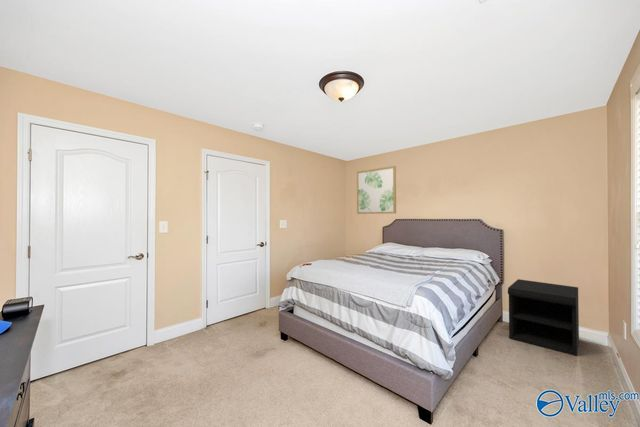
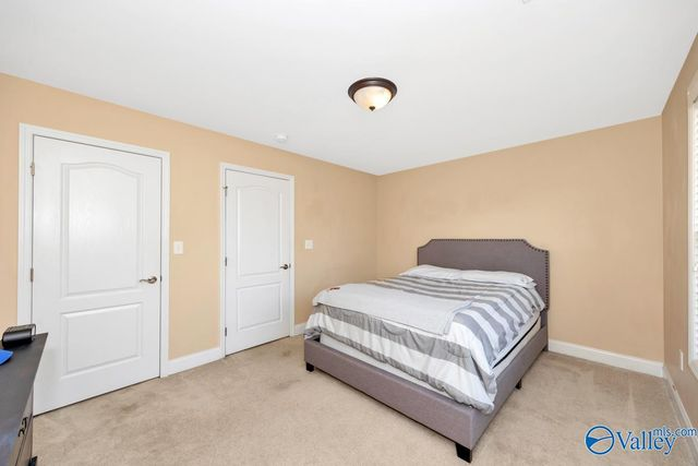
- wall art [356,165,397,215]
- nightstand [507,278,580,357]
